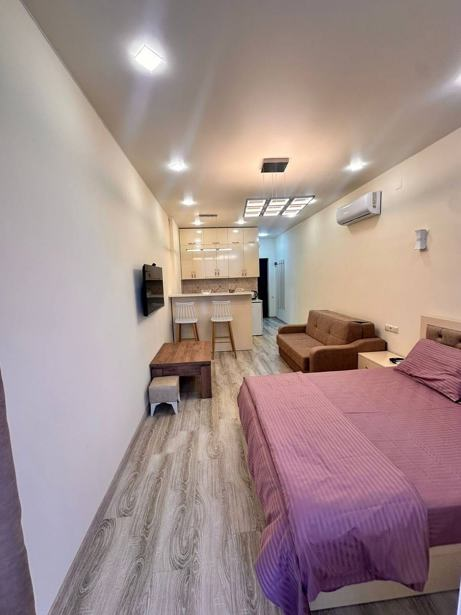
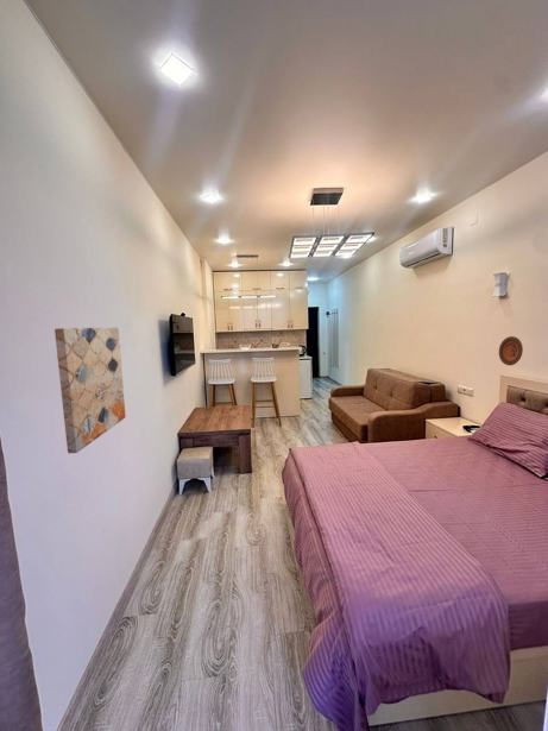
+ wall art [53,327,127,454]
+ decorative plate [498,335,524,366]
